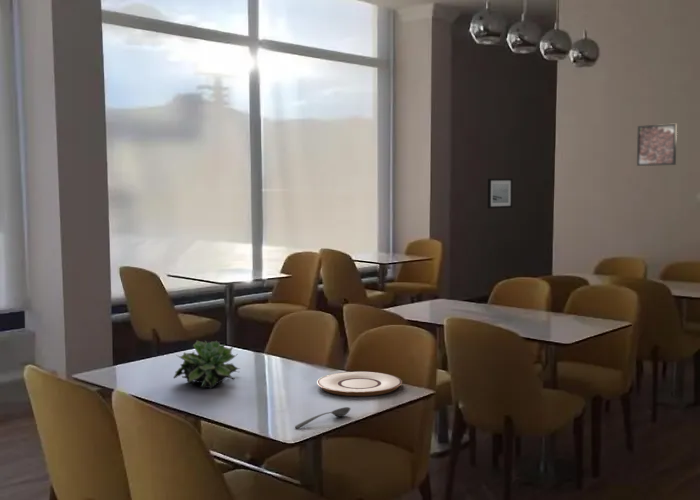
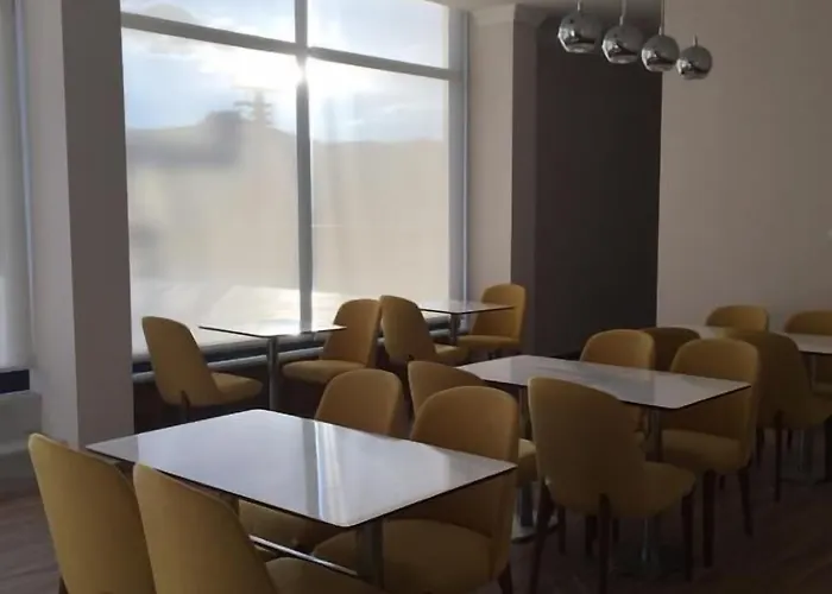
- plate [316,370,403,397]
- soupspoon [294,406,352,429]
- wall art [487,178,513,209]
- succulent plant [172,339,241,390]
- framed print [636,123,678,167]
